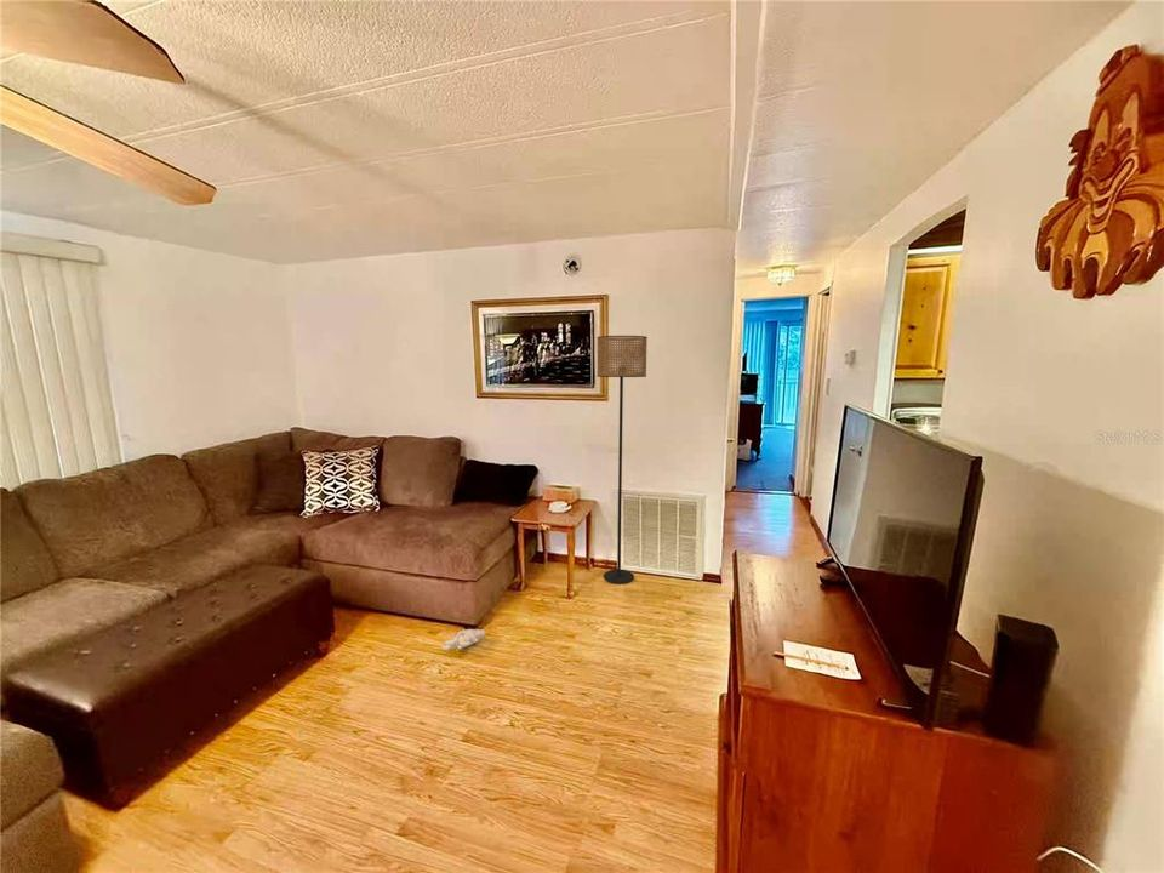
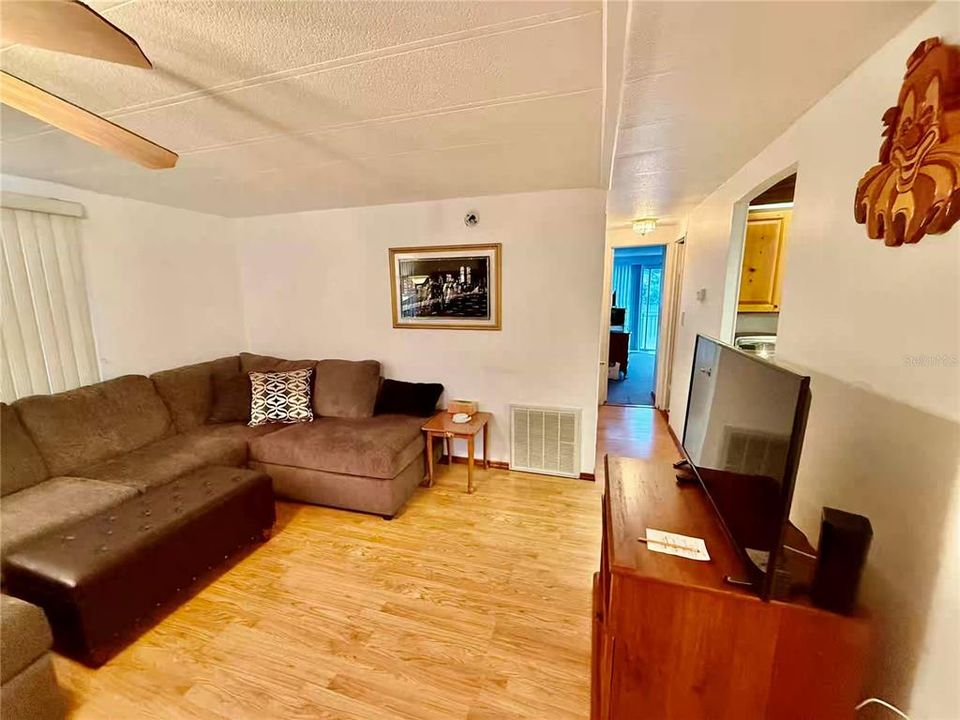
- floor lamp [595,335,649,586]
- plush toy [426,628,487,651]
